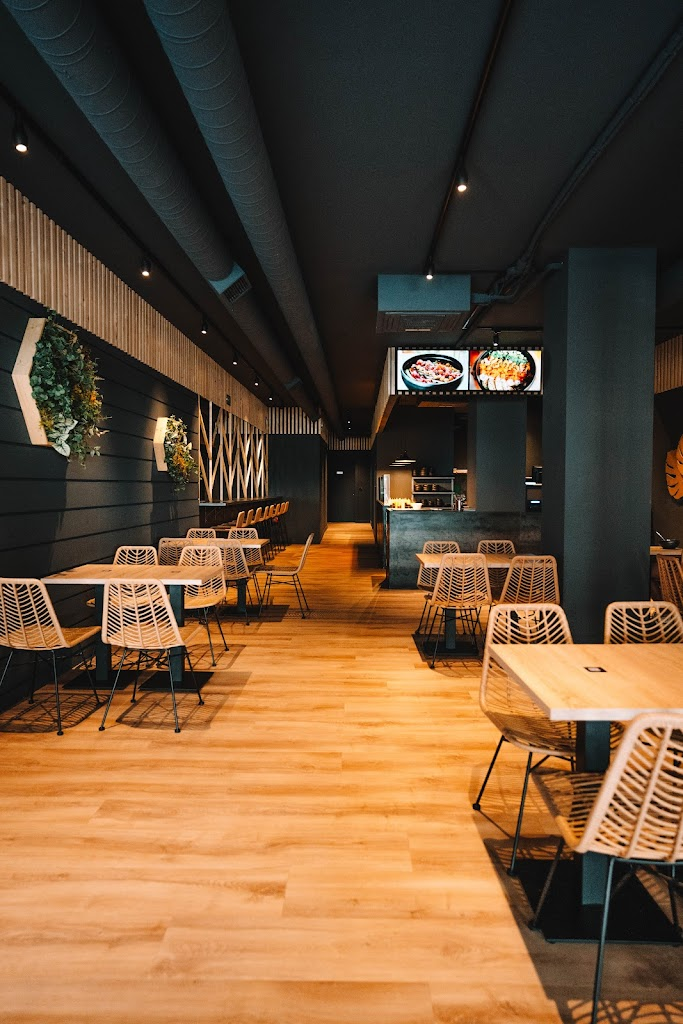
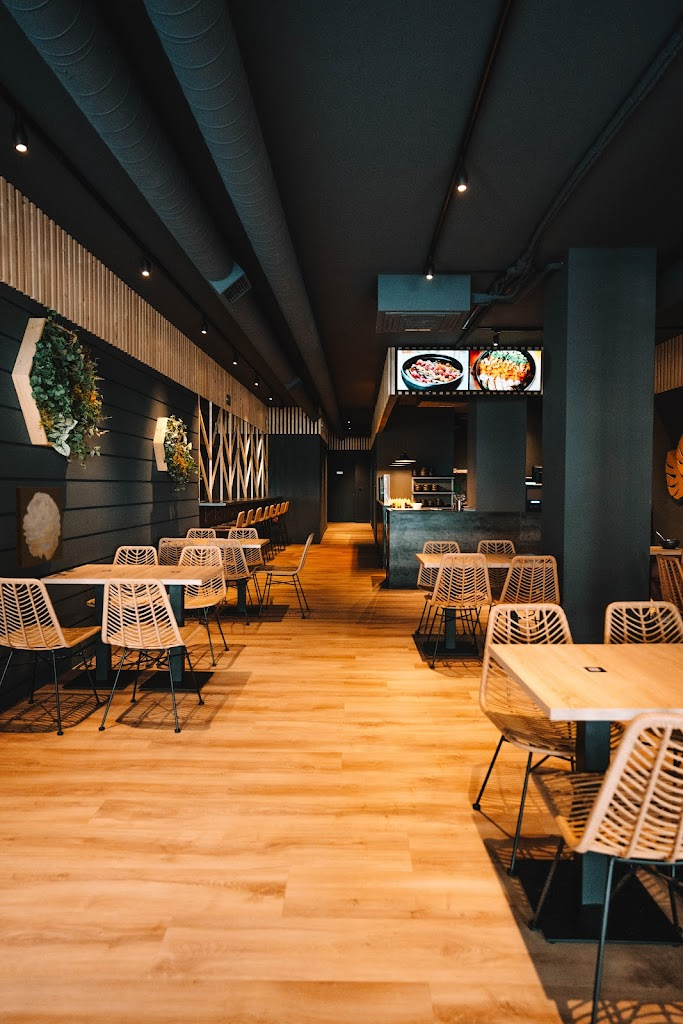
+ wall art [15,486,64,569]
